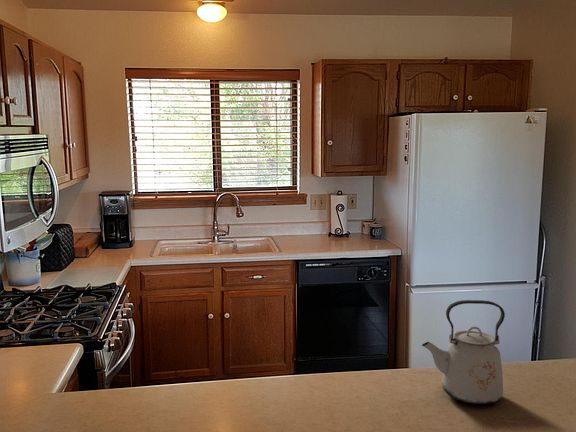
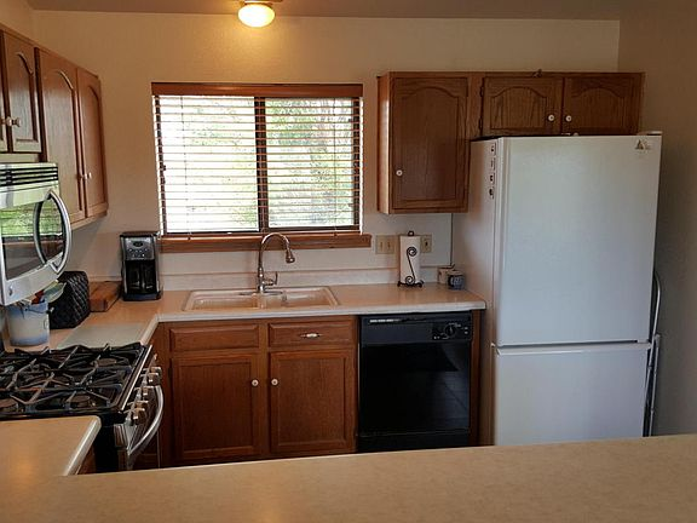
- kettle [421,299,506,405]
